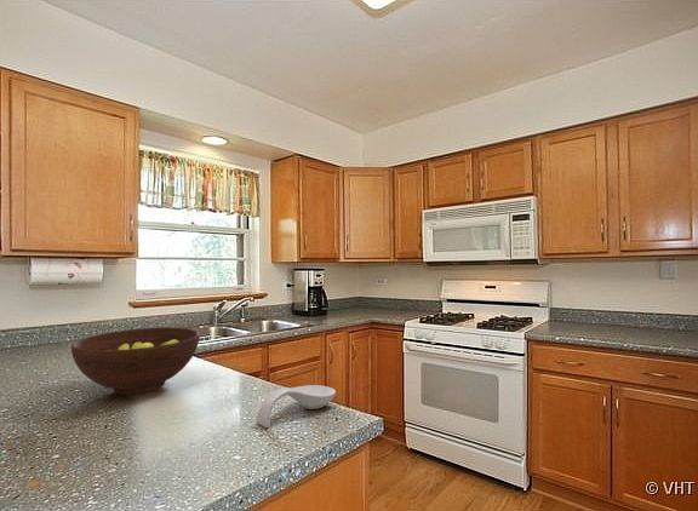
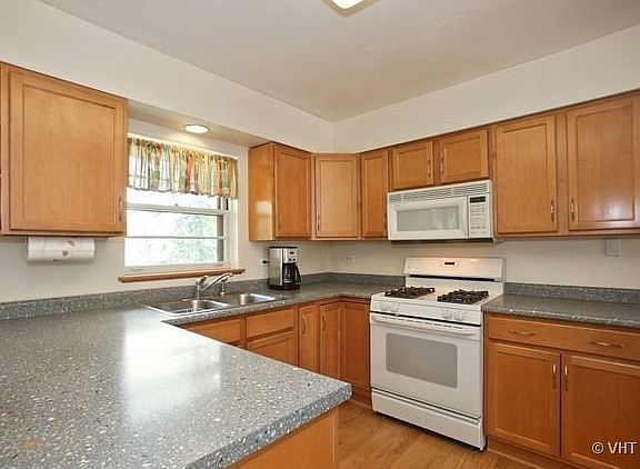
- spoon rest [256,384,337,429]
- fruit bowl [70,326,201,396]
